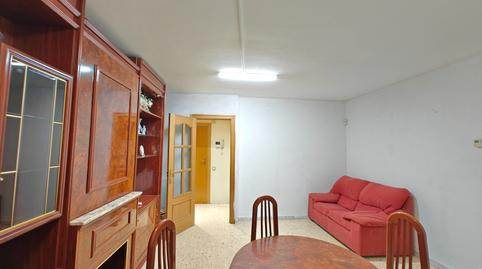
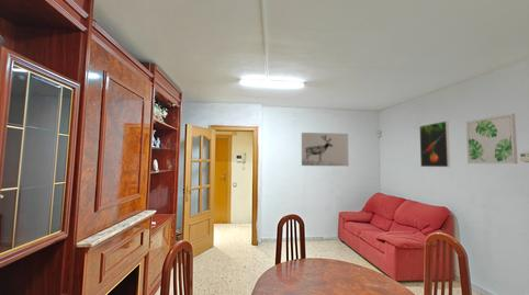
+ wall art [465,113,519,164]
+ wall art [301,132,350,167]
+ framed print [418,120,451,168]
